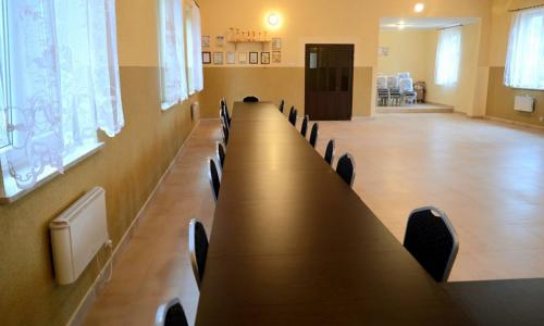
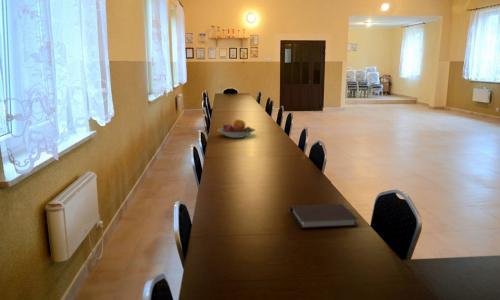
+ notebook [289,203,359,229]
+ fruit bowl [217,119,256,139]
